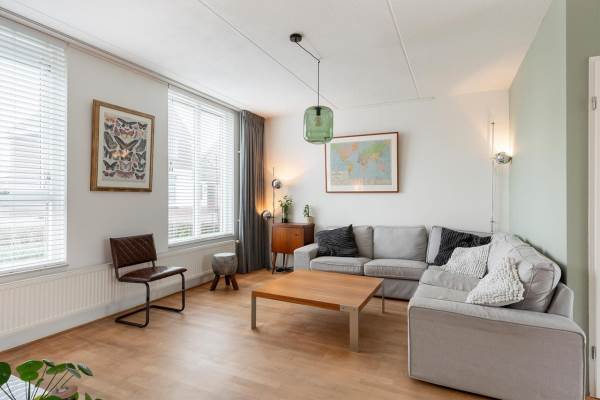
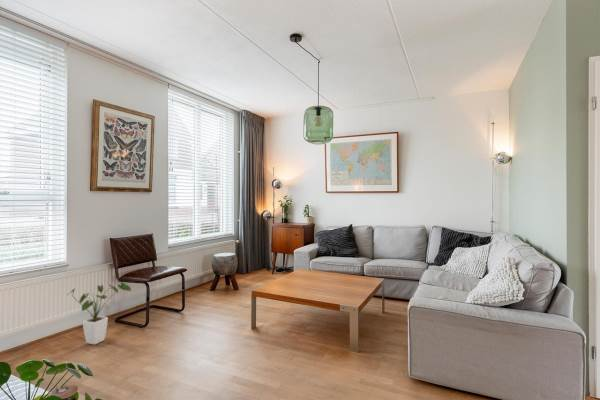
+ house plant [68,281,132,345]
